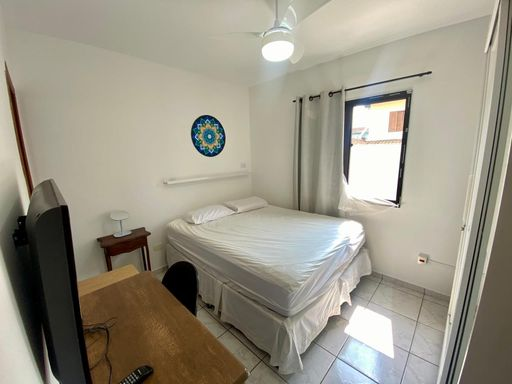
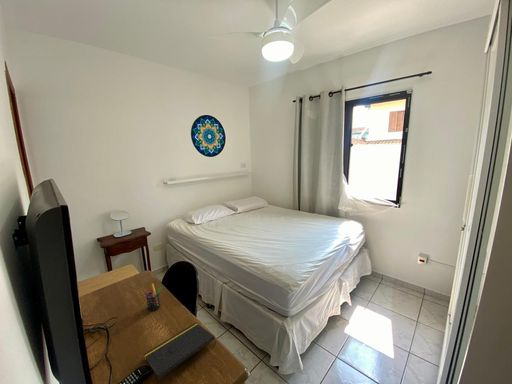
+ notepad [143,322,217,379]
+ pen holder [143,283,163,312]
